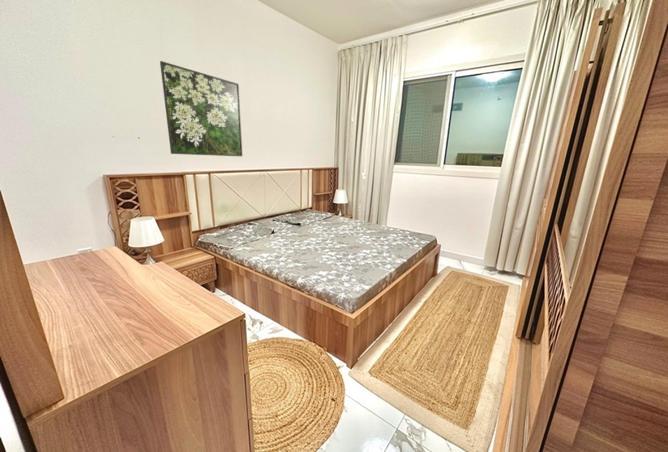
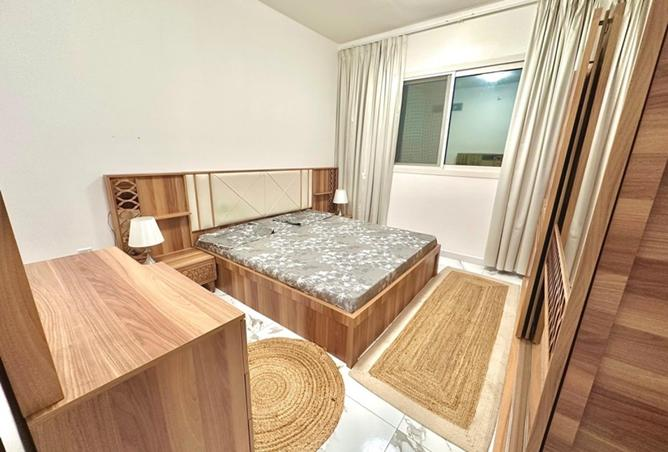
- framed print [159,60,243,157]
